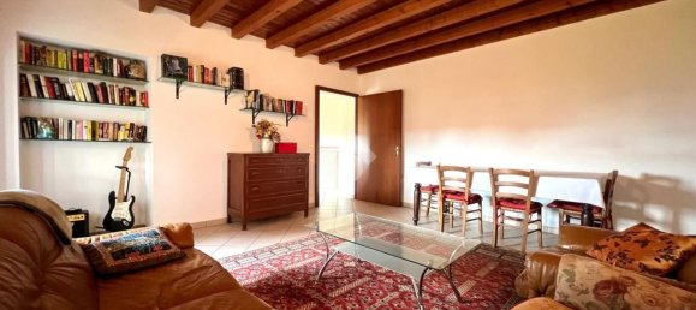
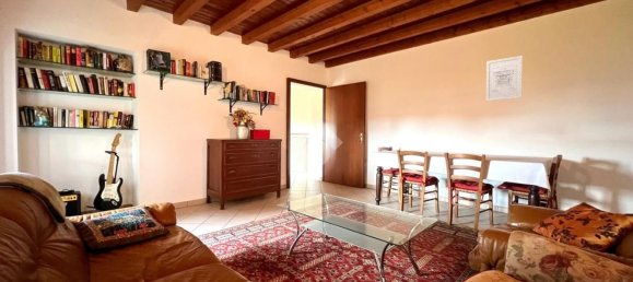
+ wall art [485,55,524,102]
